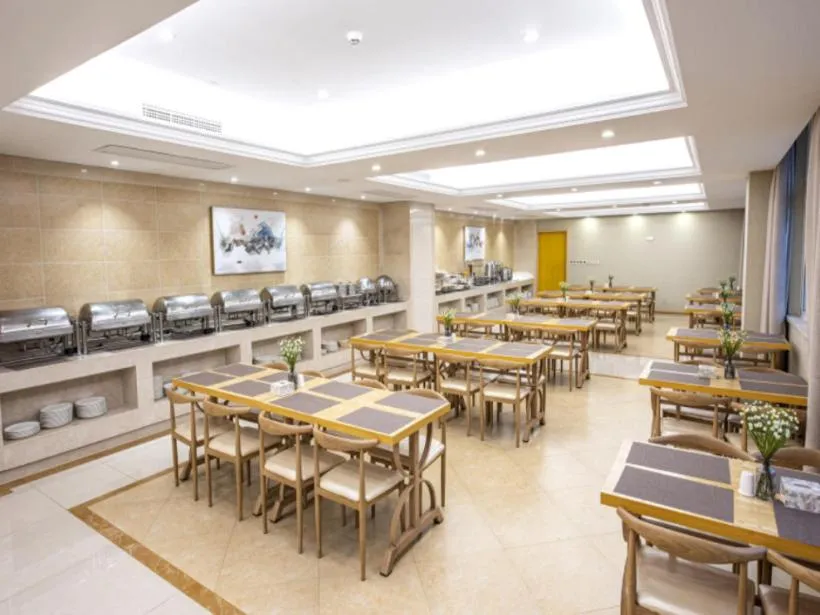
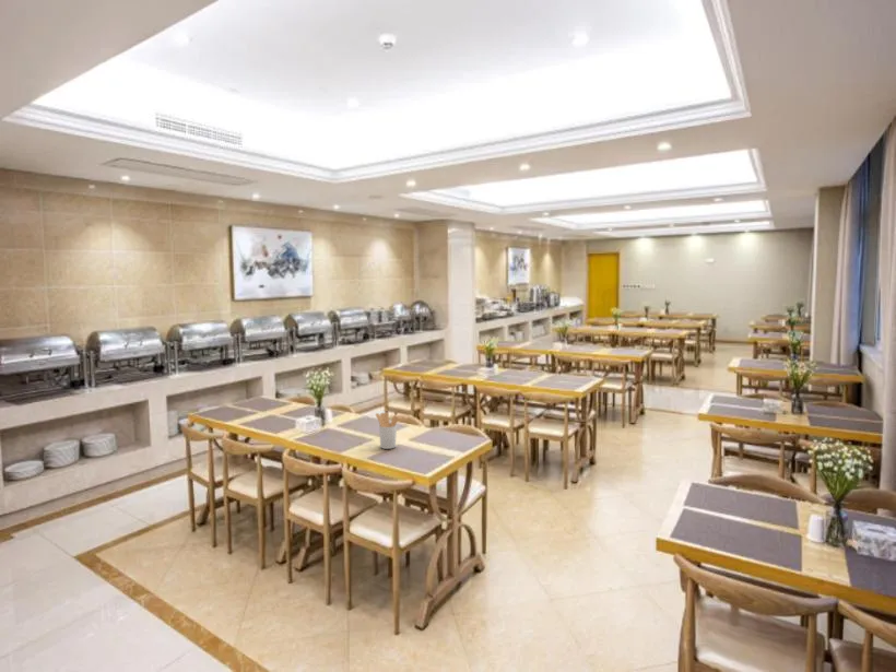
+ utensil holder [375,412,400,450]
